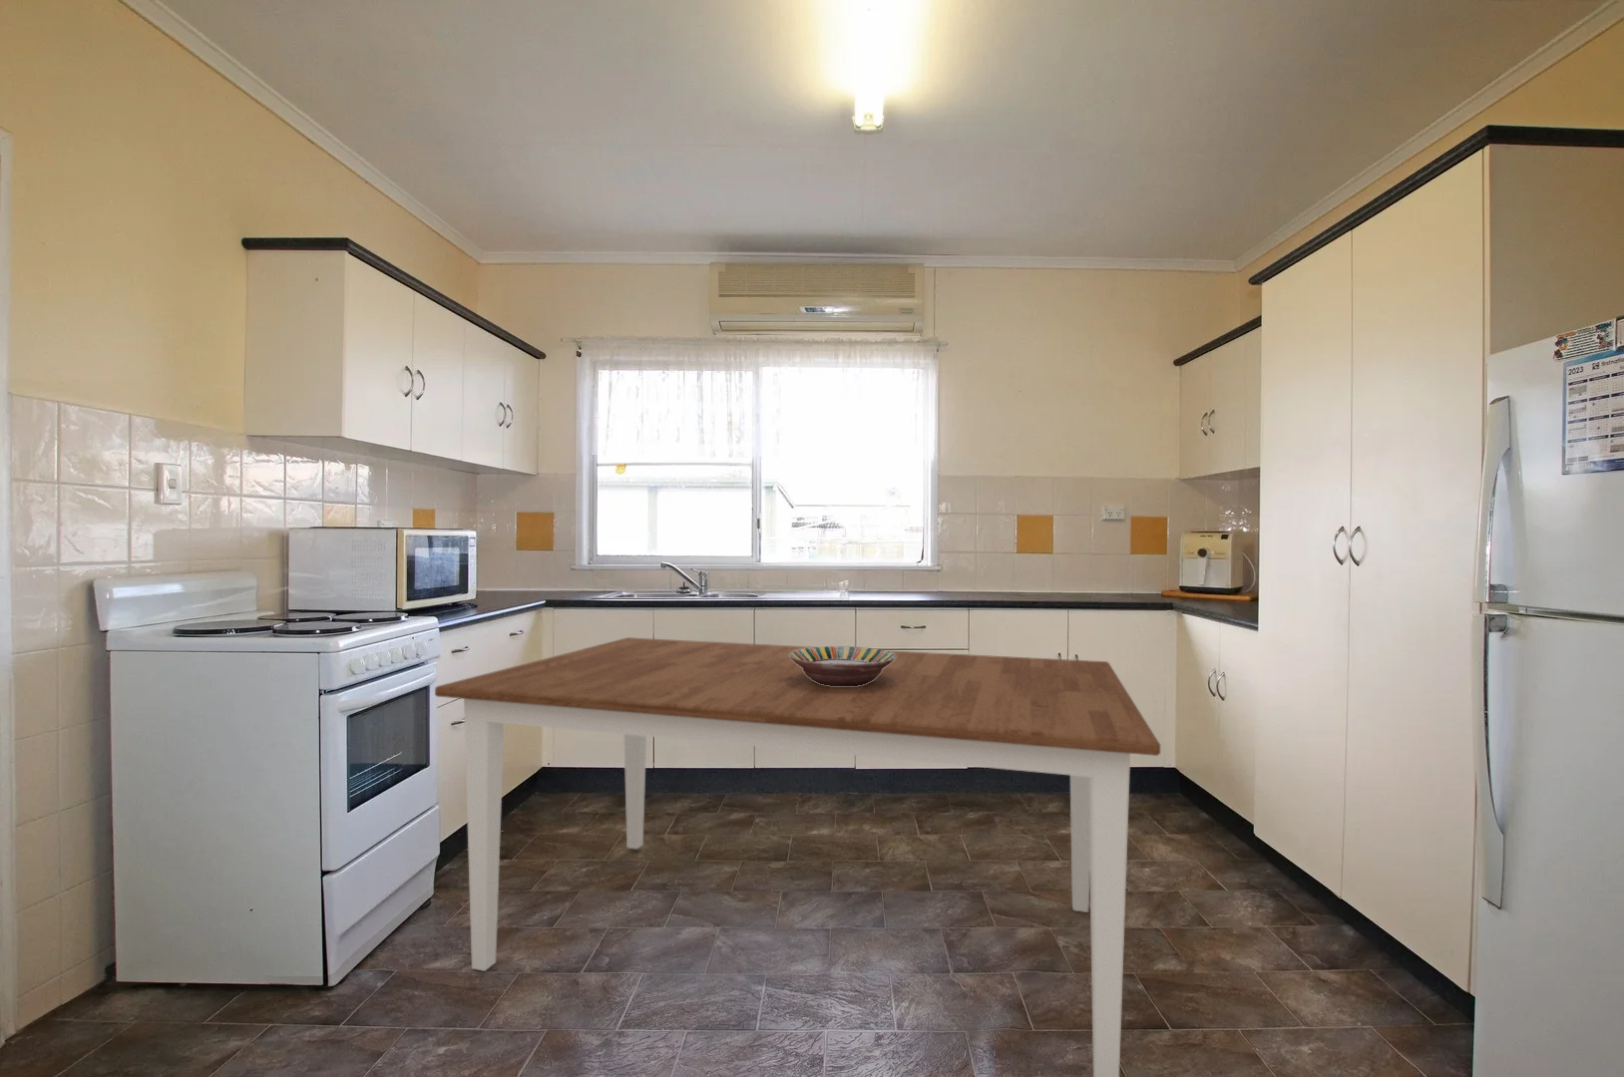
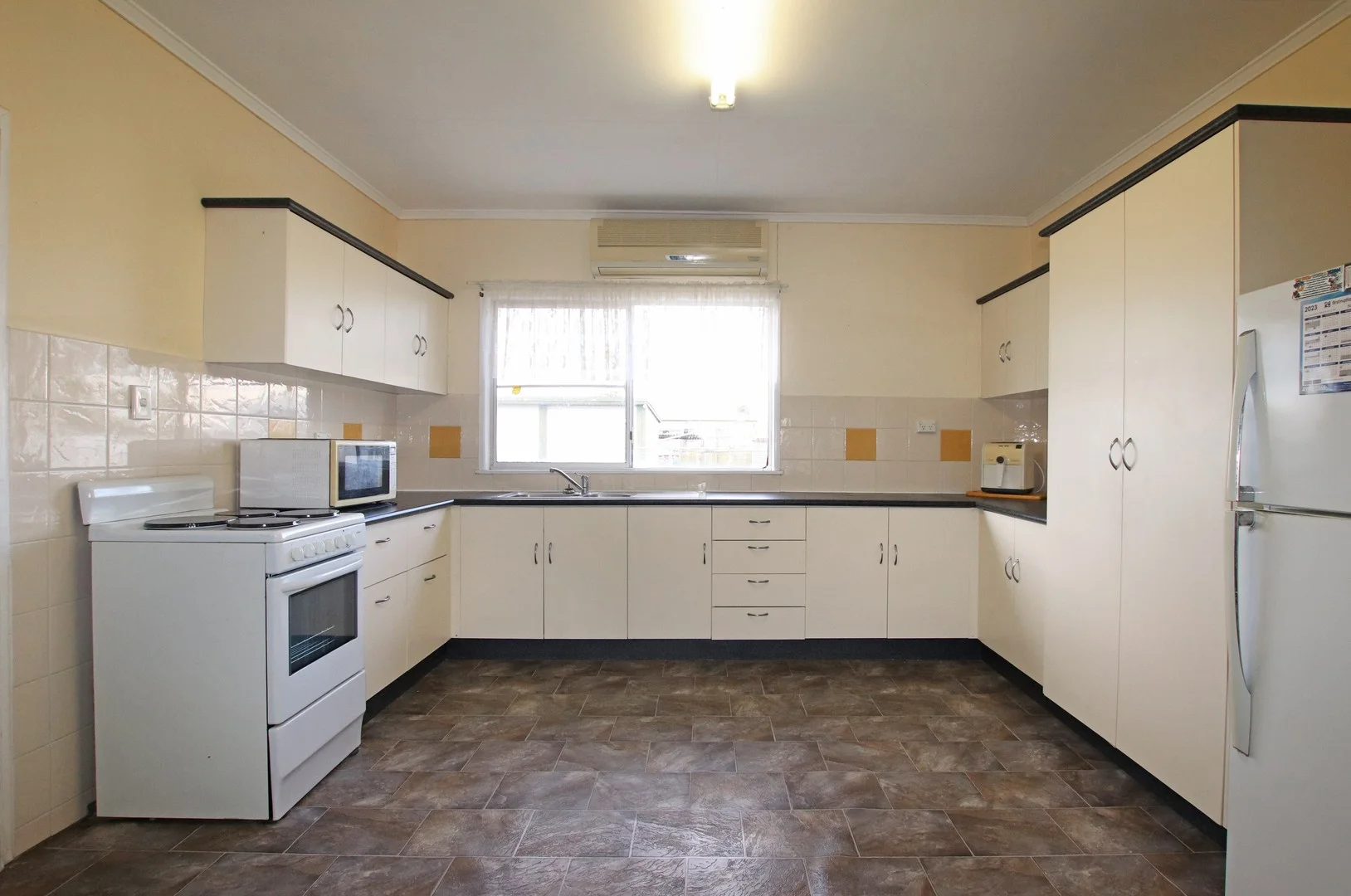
- serving bowl [789,645,896,686]
- dining table [434,636,1161,1077]
